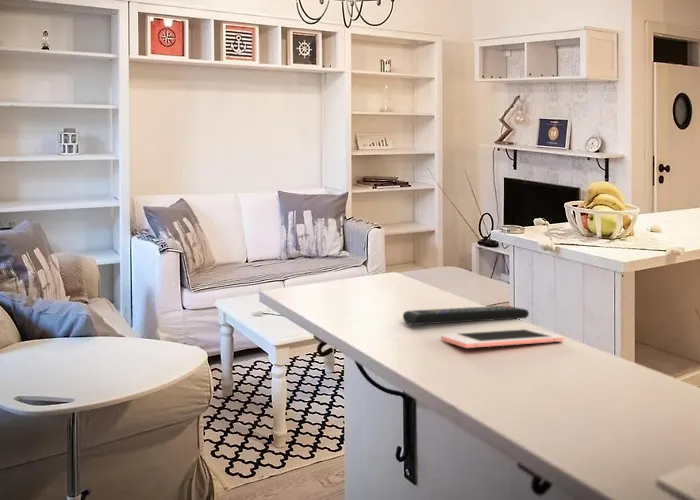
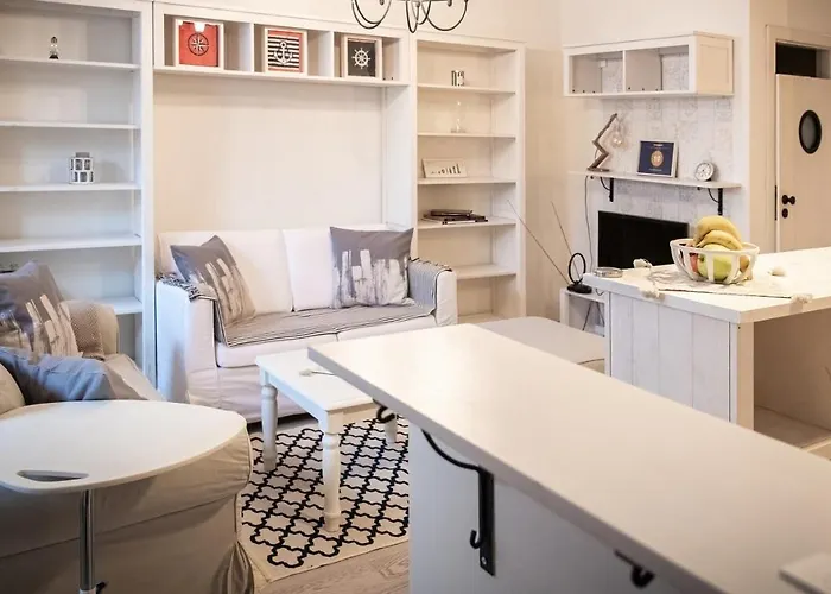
- cell phone [440,328,564,349]
- remote control [402,305,530,326]
